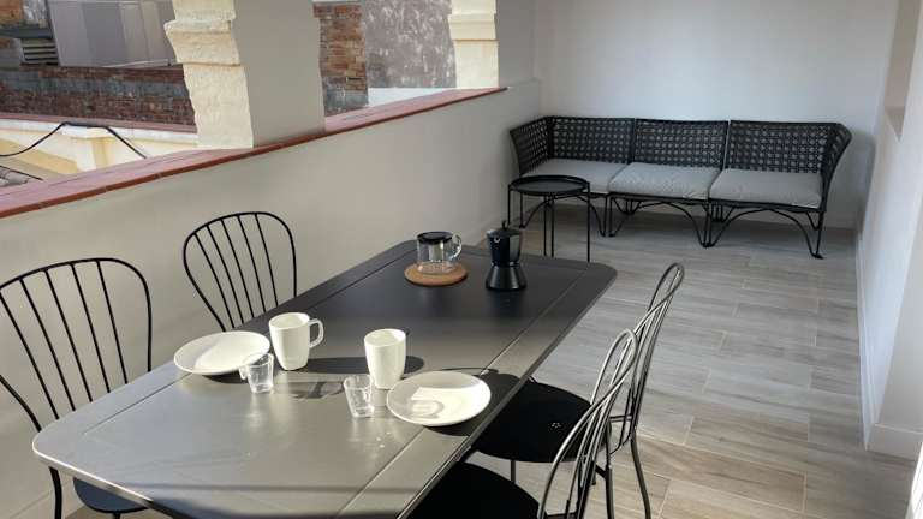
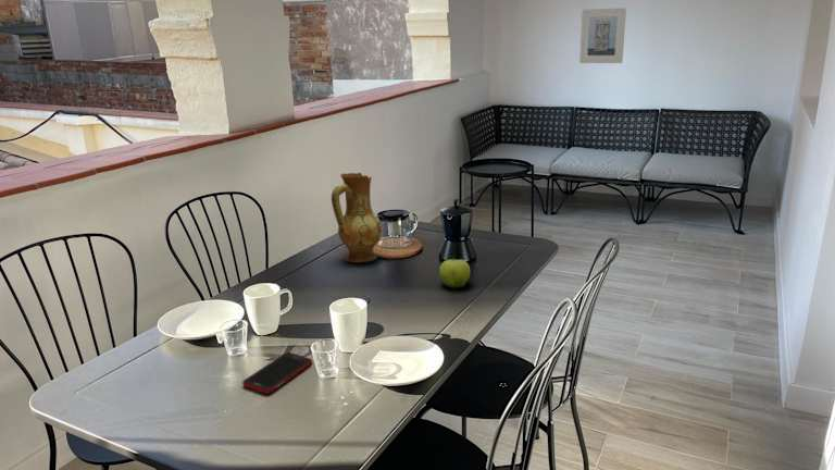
+ cell phone [241,351,313,395]
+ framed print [578,7,627,64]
+ ceramic jug [331,172,383,263]
+ fruit [438,256,471,289]
